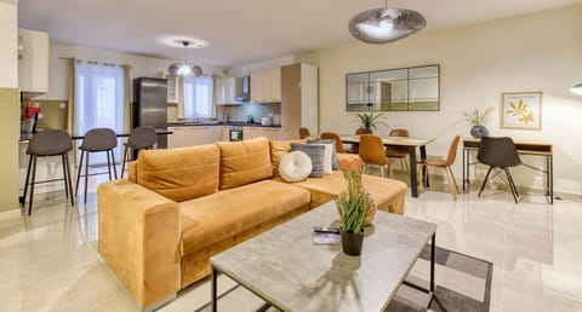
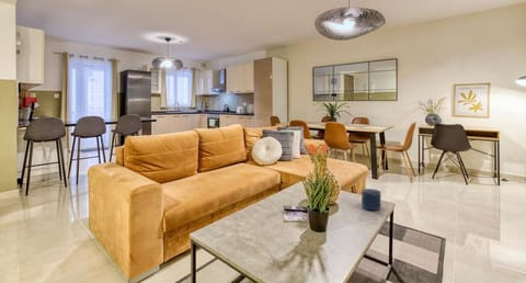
+ candle [361,188,382,211]
